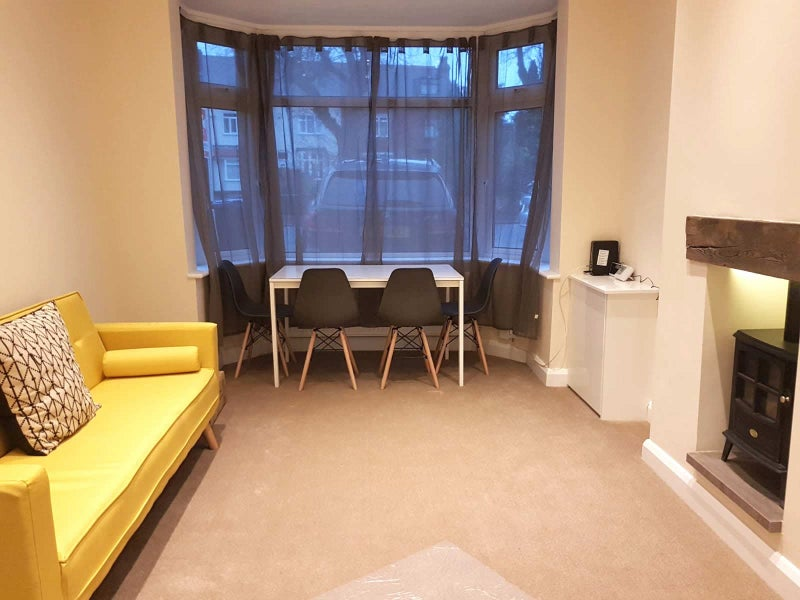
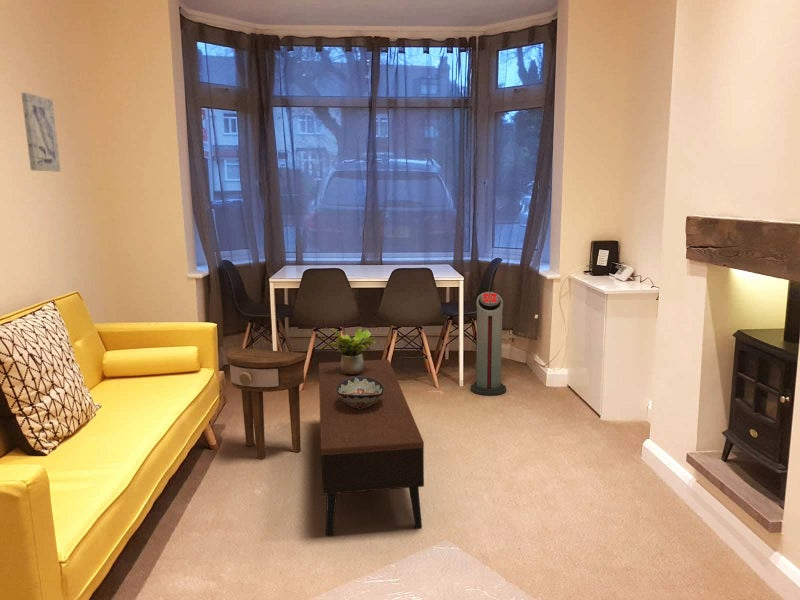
+ decorative bowl [336,376,385,408]
+ potted plant [326,327,381,374]
+ coffee table [318,358,425,538]
+ wall art [20,92,62,173]
+ air purifier [469,291,507,397]
+ side table [226,347,307,460]
